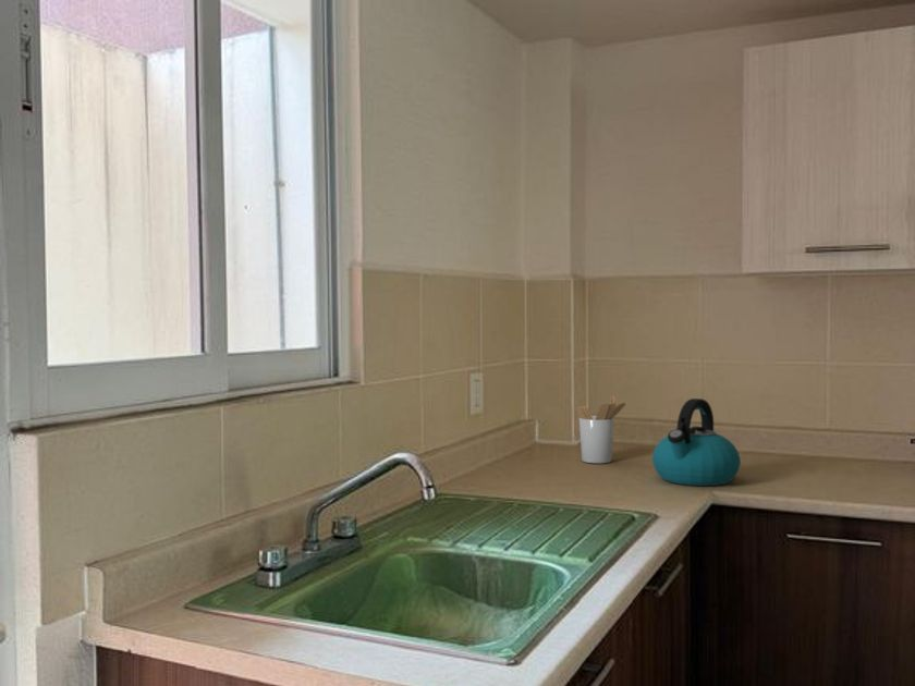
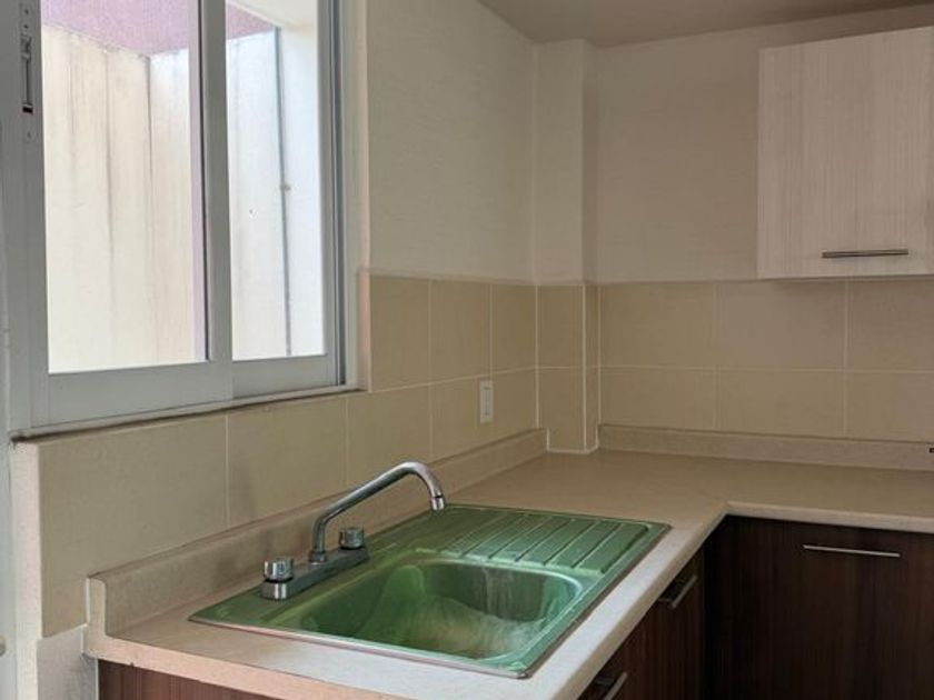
- kettle [651,397,742,487]
- utensil holder [575,395,626,464]
